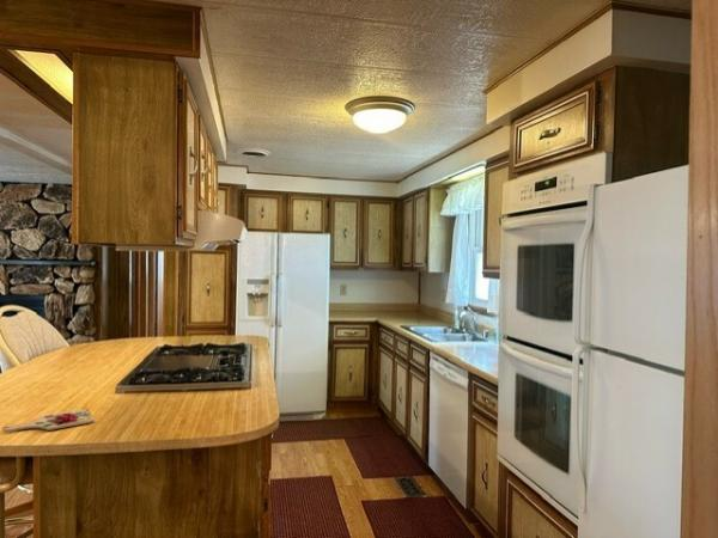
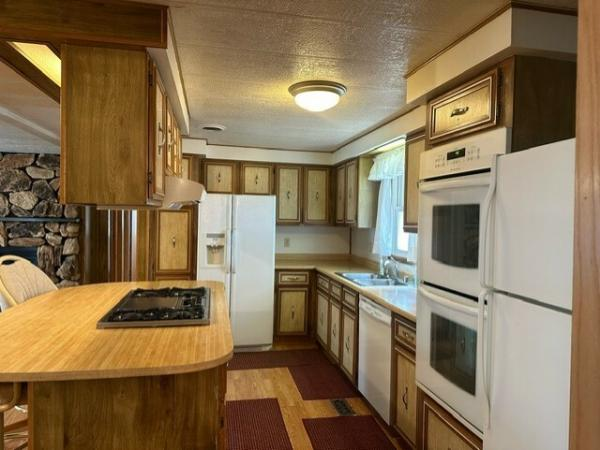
- cutting board [1,406,97,433]
